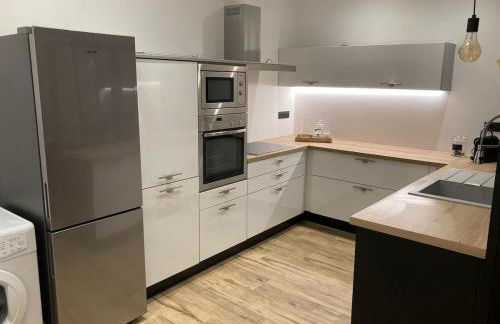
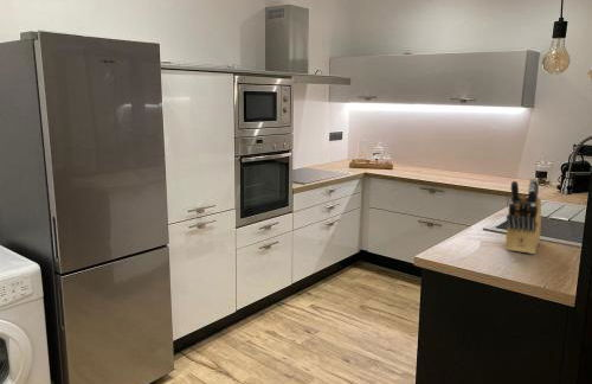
+ knife block [504,177,542,255]
